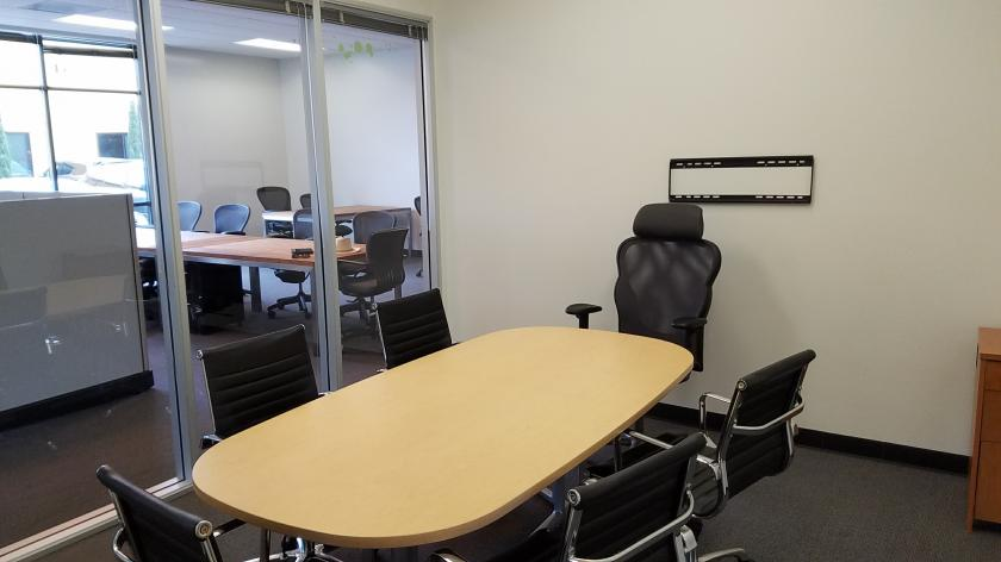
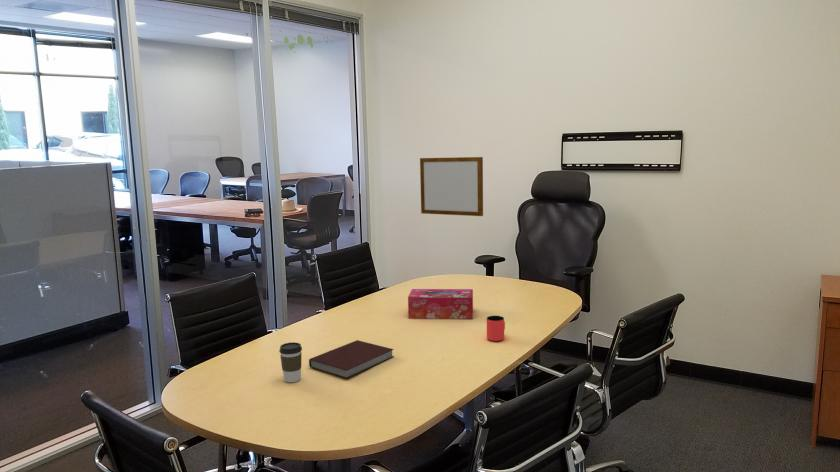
+ tissue box [407,288,474,320]
+ notebook [308,339,395,379]
+ cup [486,315,506,342]
+ coffee cup [278,341,303,383]
+ writing board [419,156,484,217]
